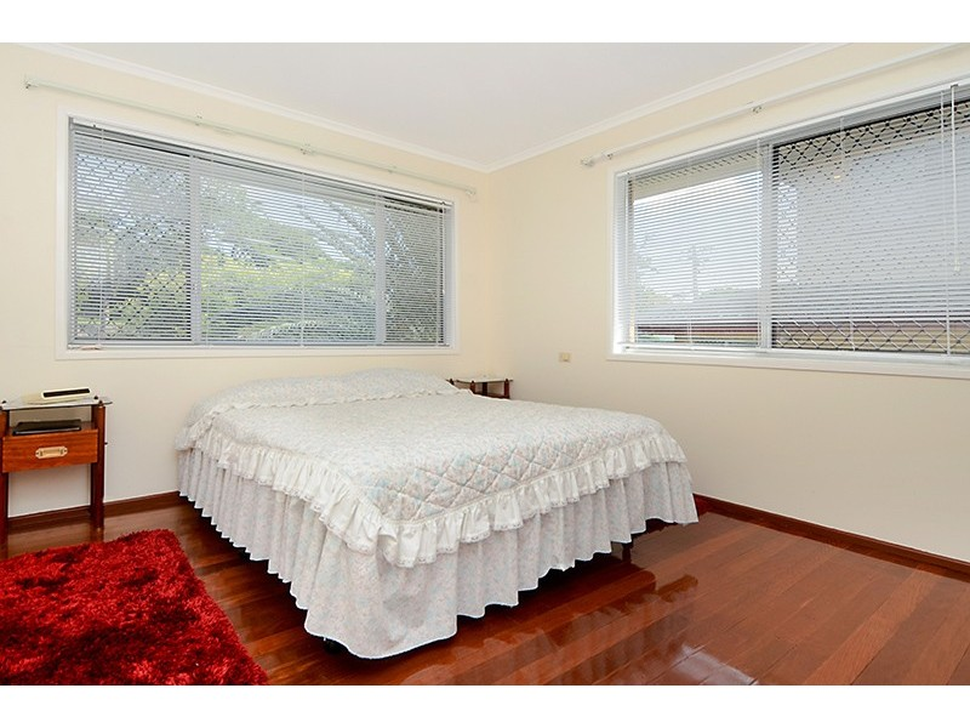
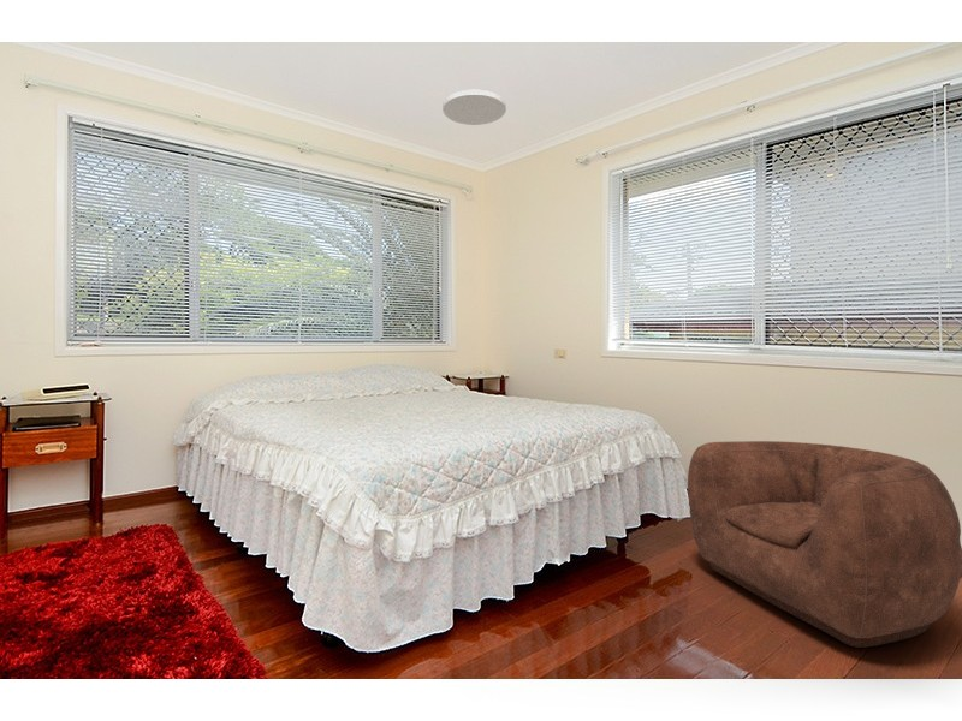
+ ceiling light [441,89,507,126]
+ armchair [687,440,962,649]
